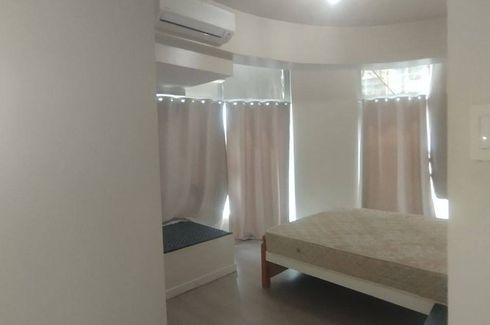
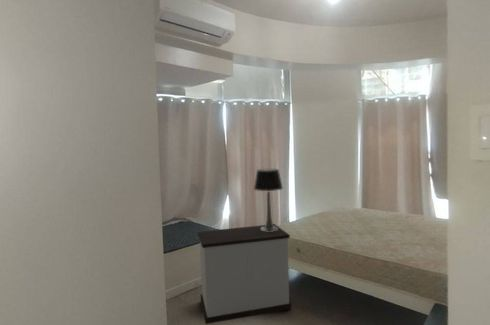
+ table lamp [253,168,284,232]
+ nightstand [197,223,292,325]
